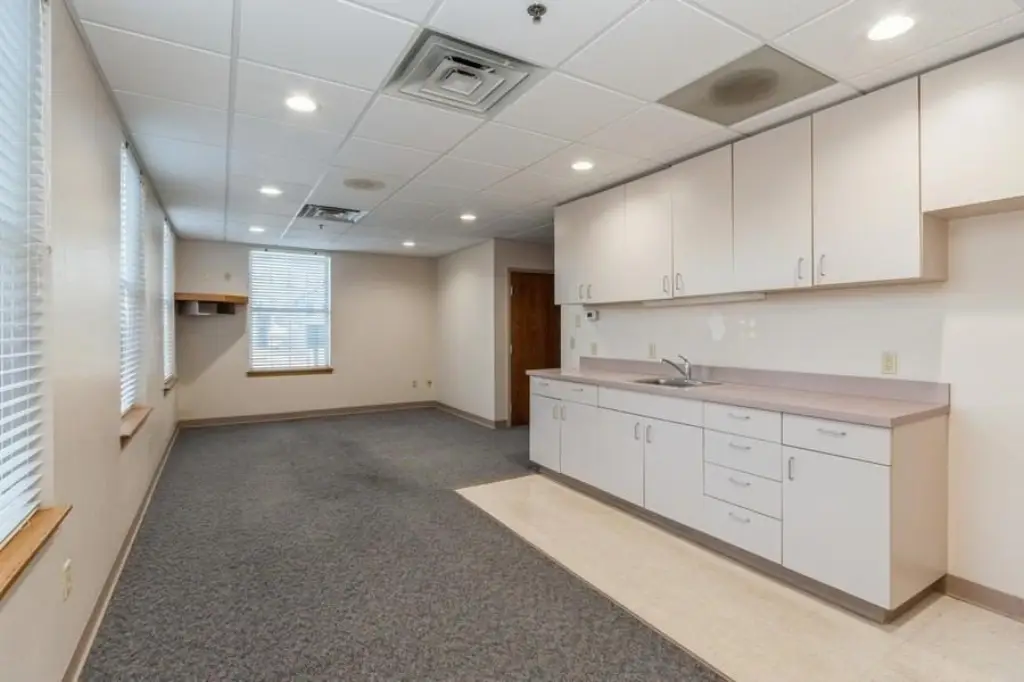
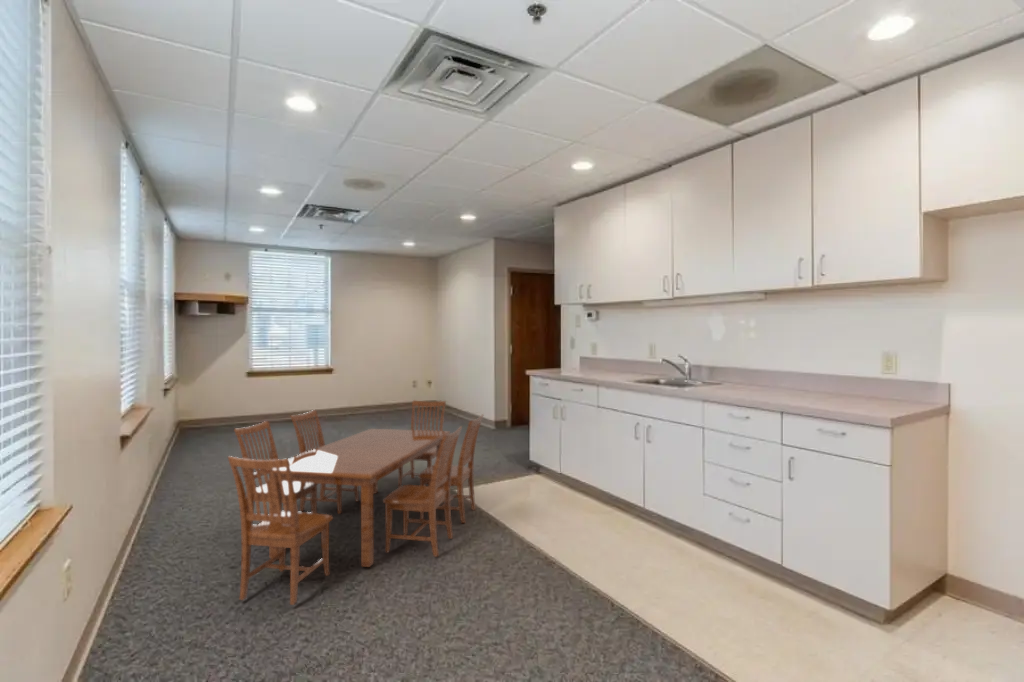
+ dining set [227,399,485,606]
